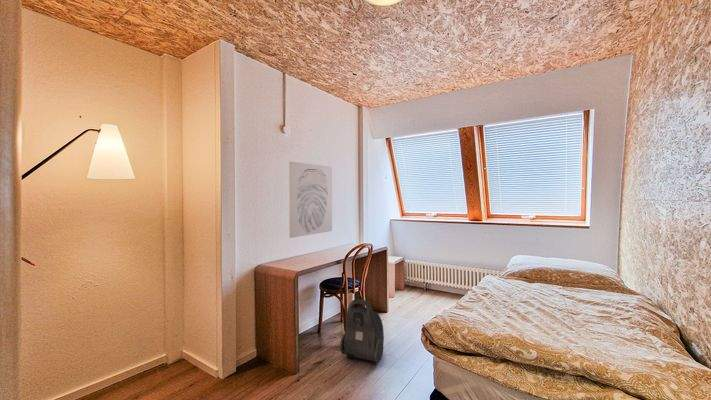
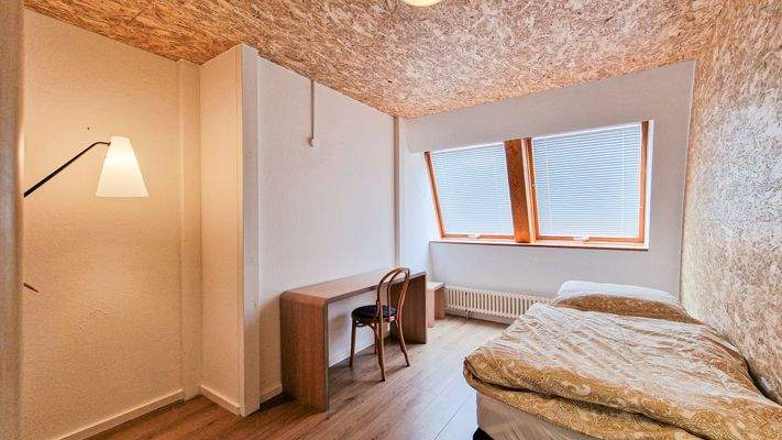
- wall art [288,161,333,239]
- vacuum cleaner [339,298,385,366]
